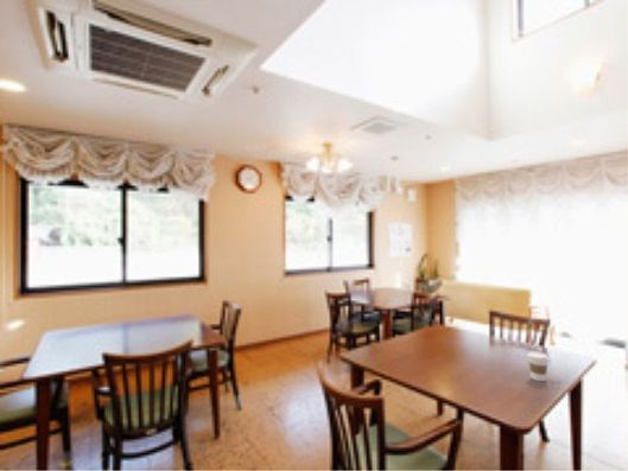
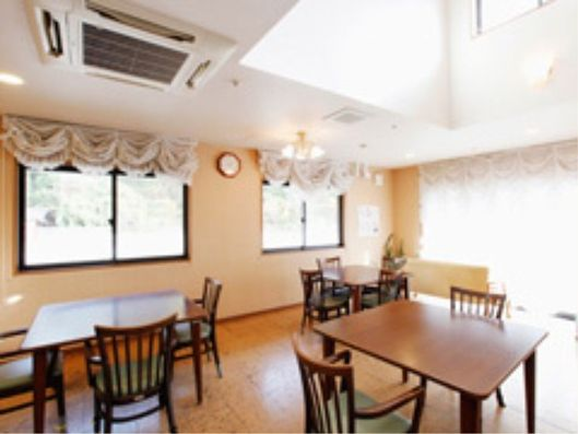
- coffee cup [526,350,551,382]
